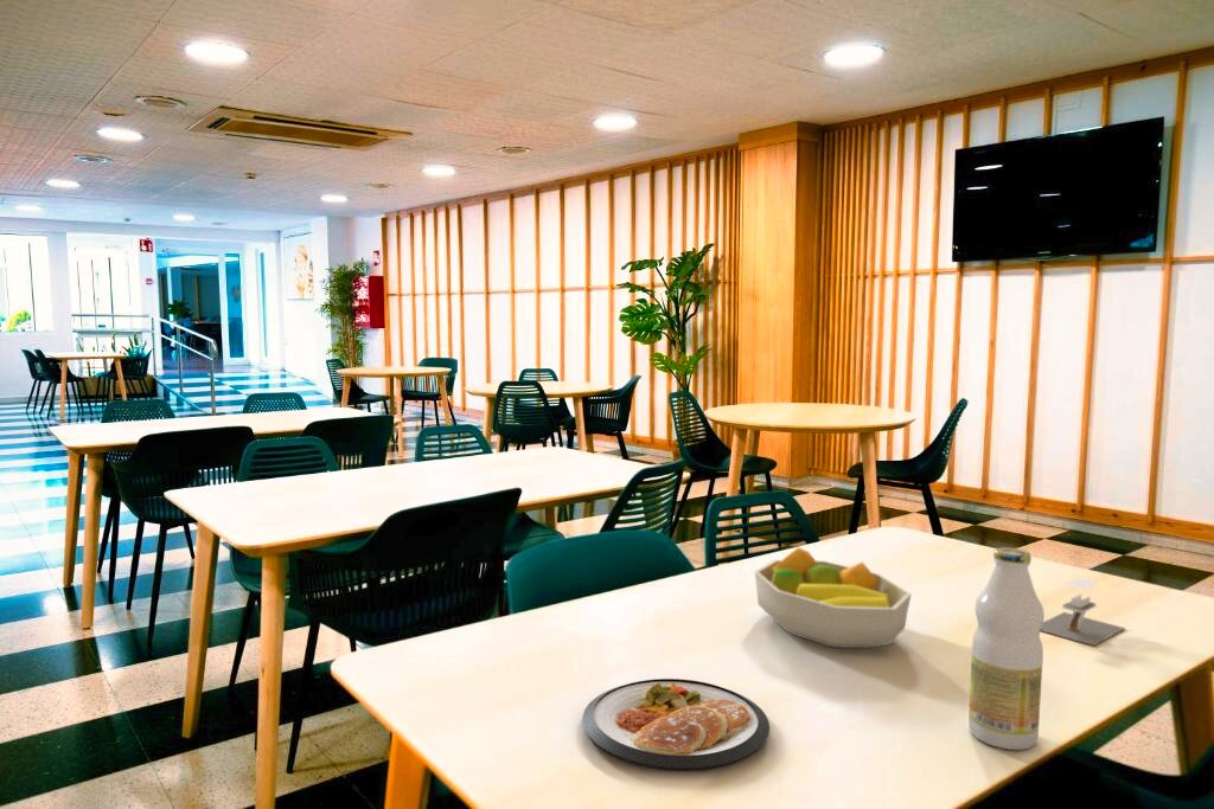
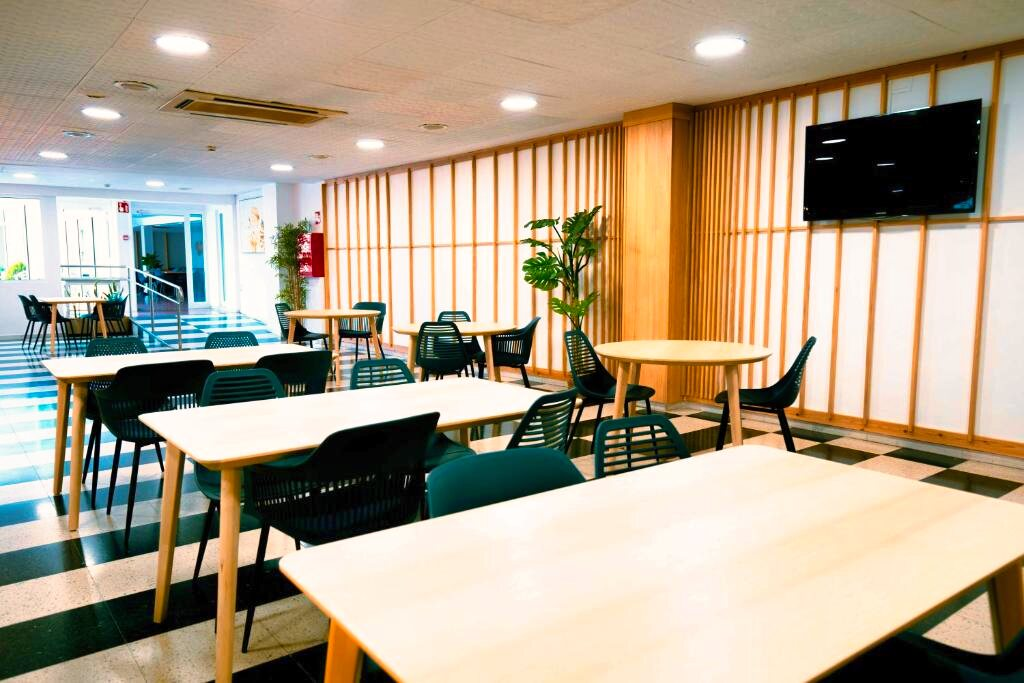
- bottle [967,546,1046,751]
- napkin holder [1040,577,1126,647]
- fruit bowl [753,546,913,649]
- dish [581,678,771,772]
